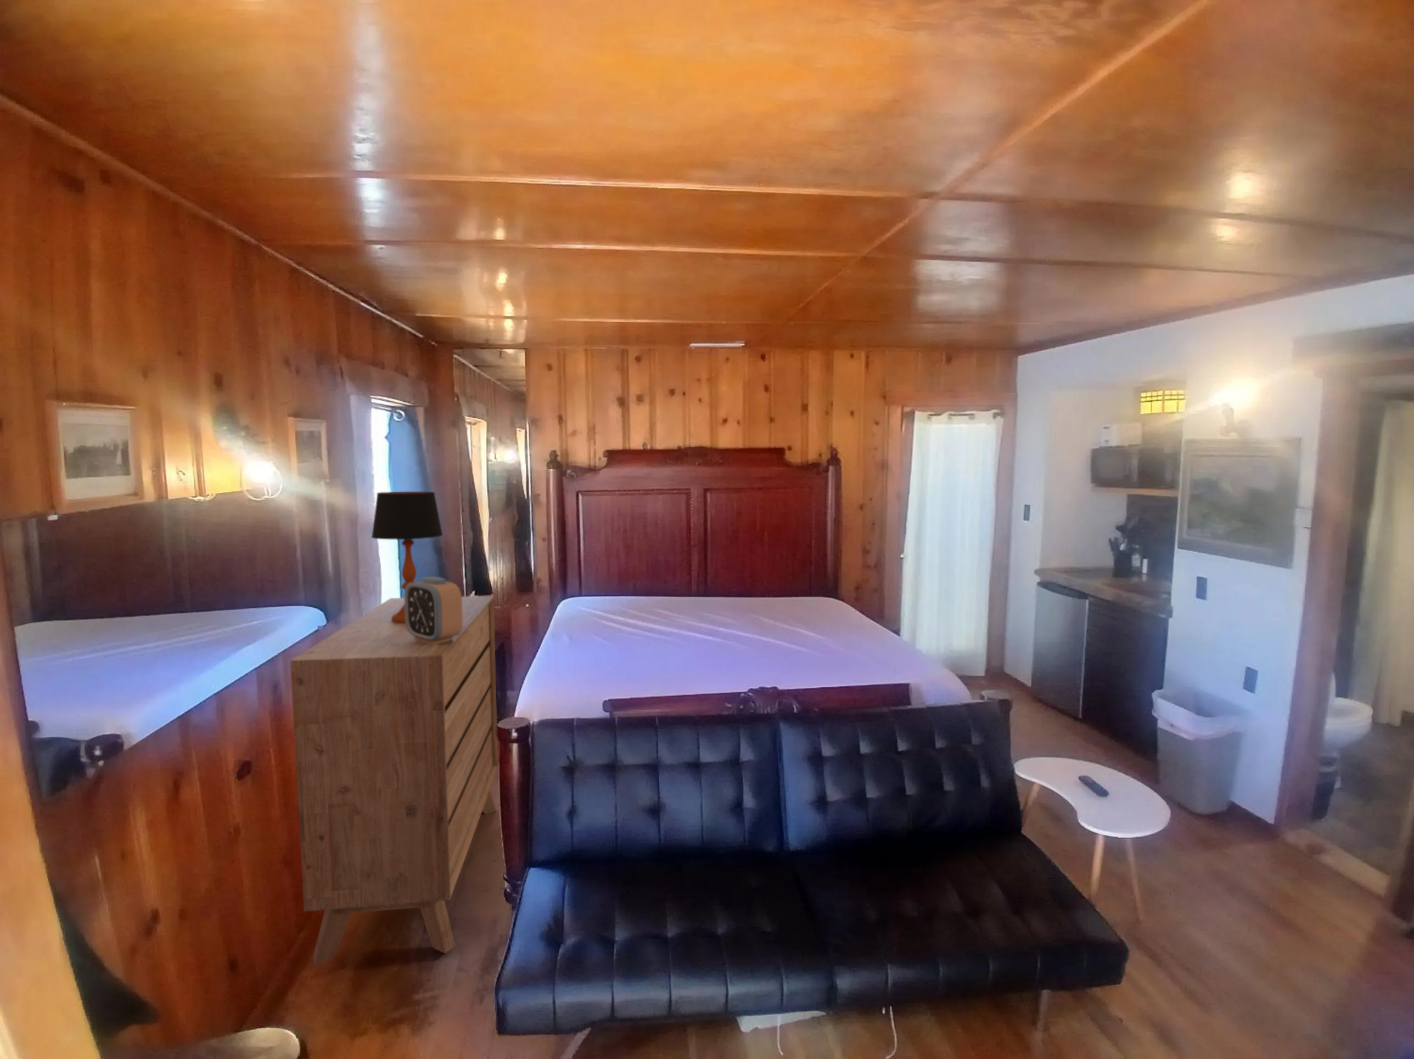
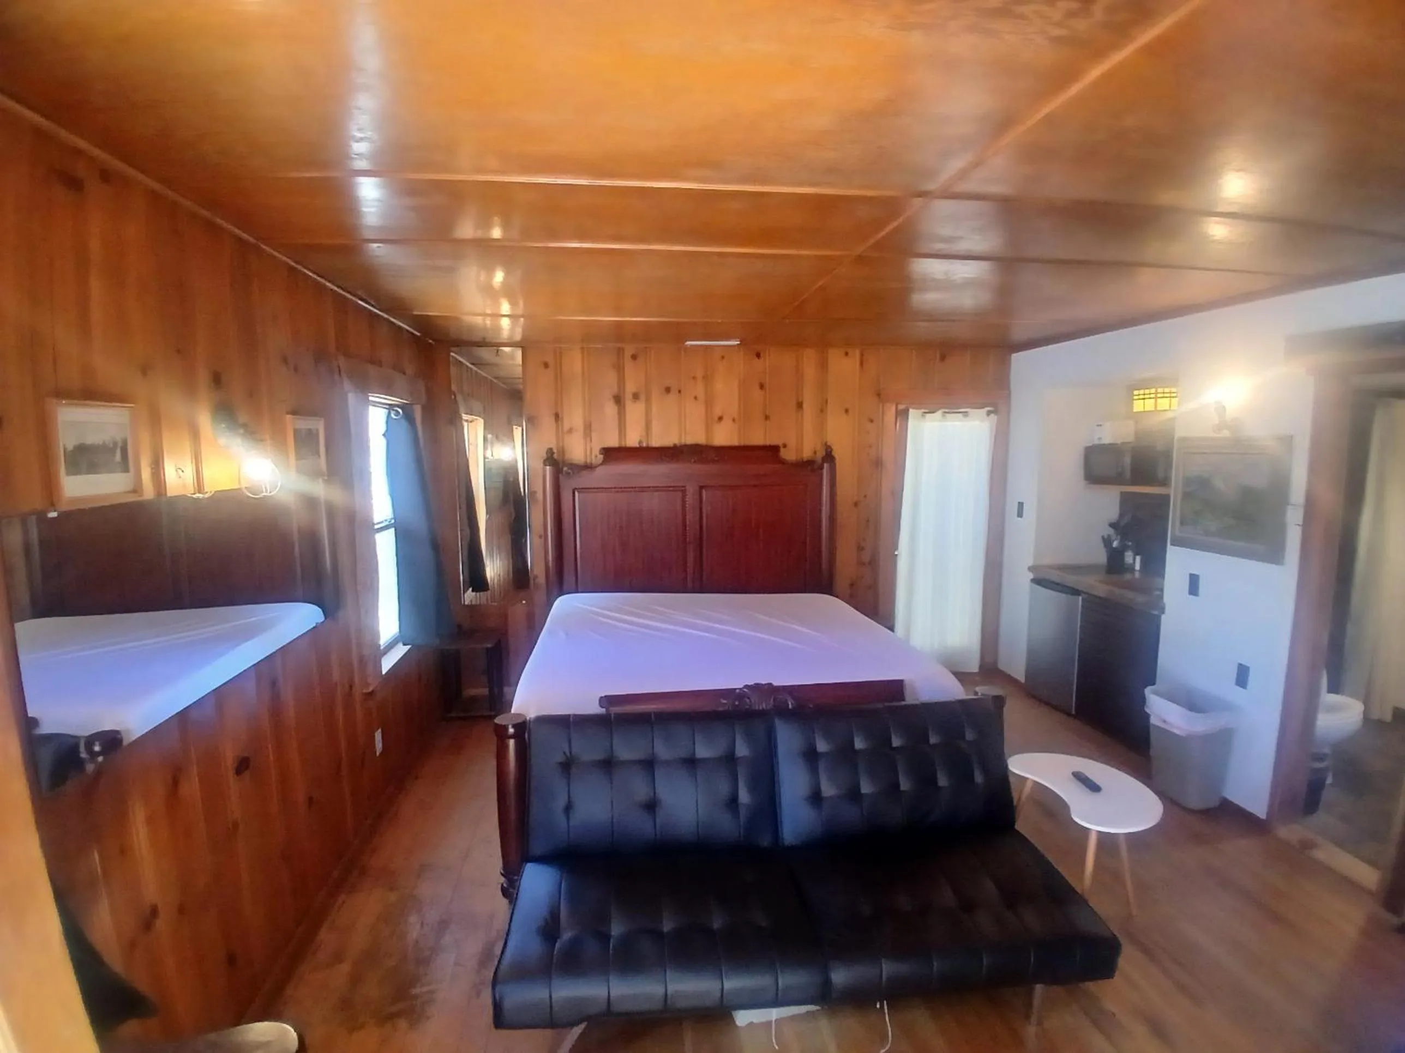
- dresser [289,595,499,966]
- alarm clock [404,575,463,644]
- table lamp [371,492,443,623]
